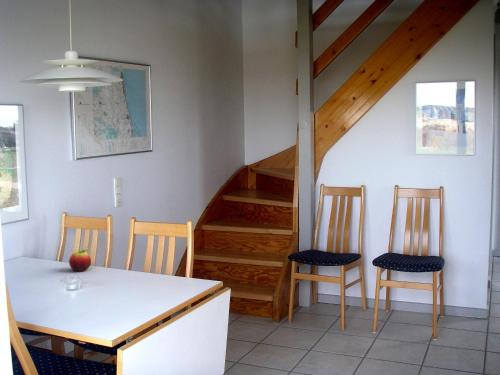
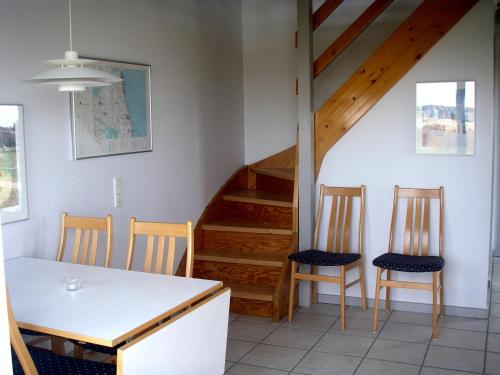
- fruit [68,249,92,272]
